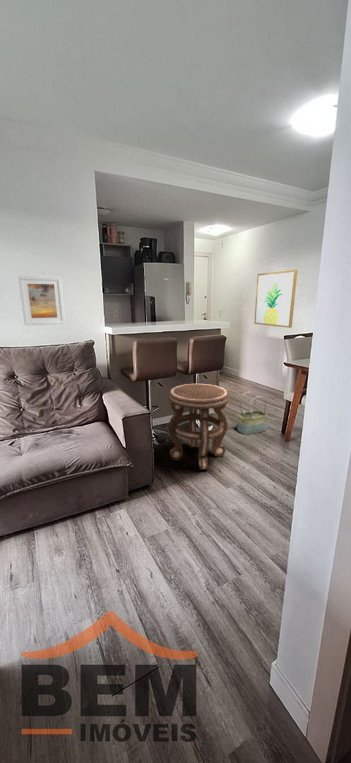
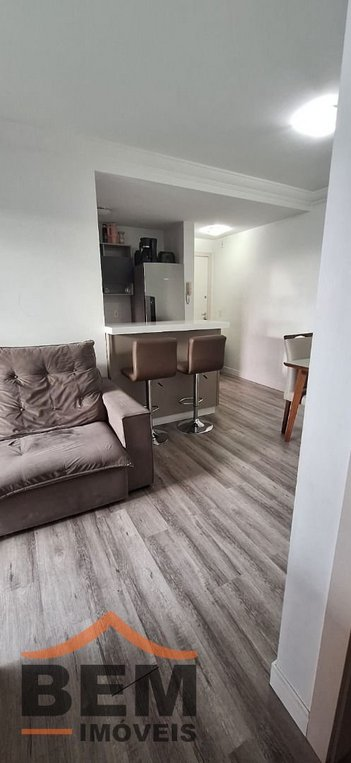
- side table [167,383,230,471]
- basket [236,391,269,436]
- wall art [253,269,298,329]
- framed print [17,275,66,326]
